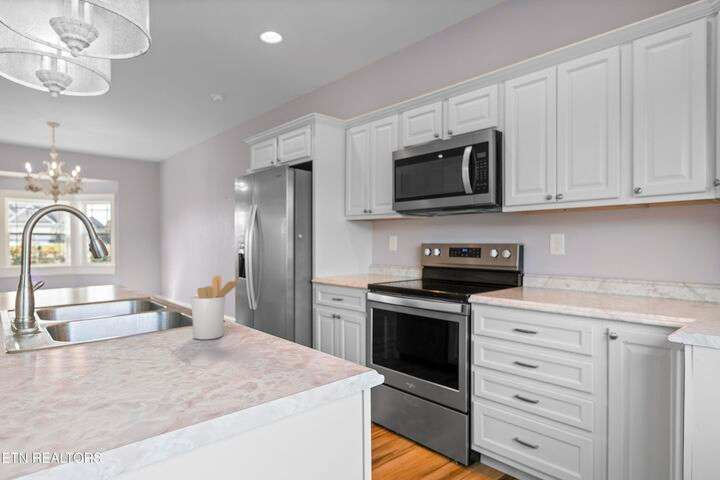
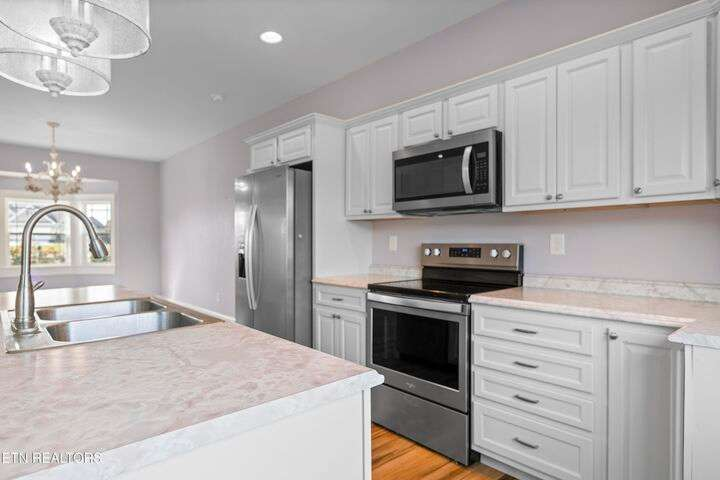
- utensil holder [190,274,243,341]
